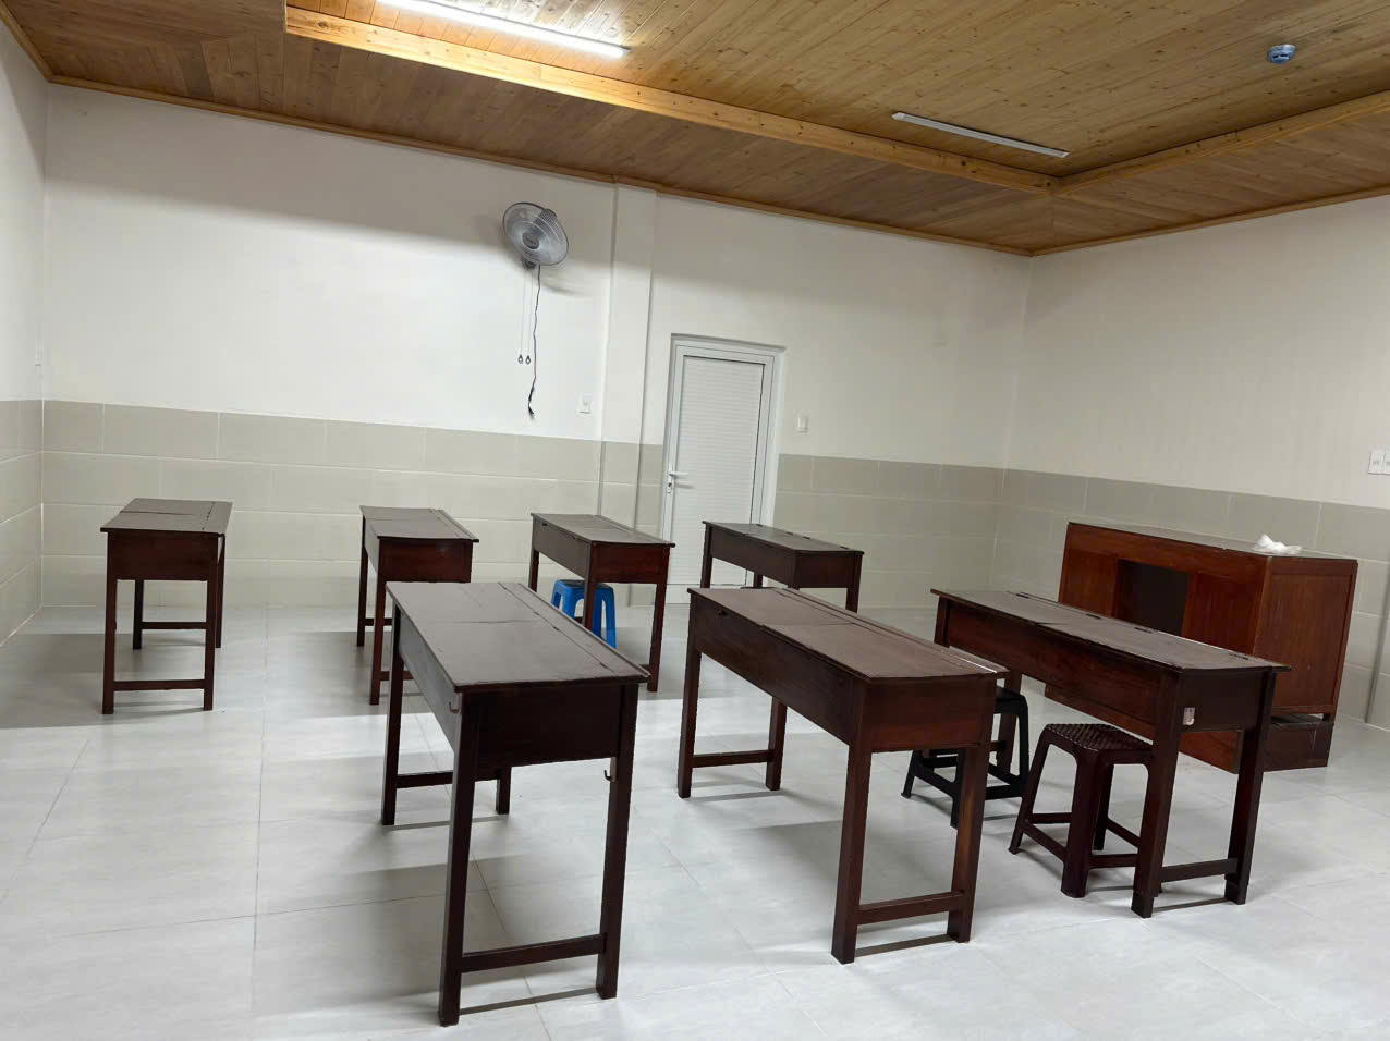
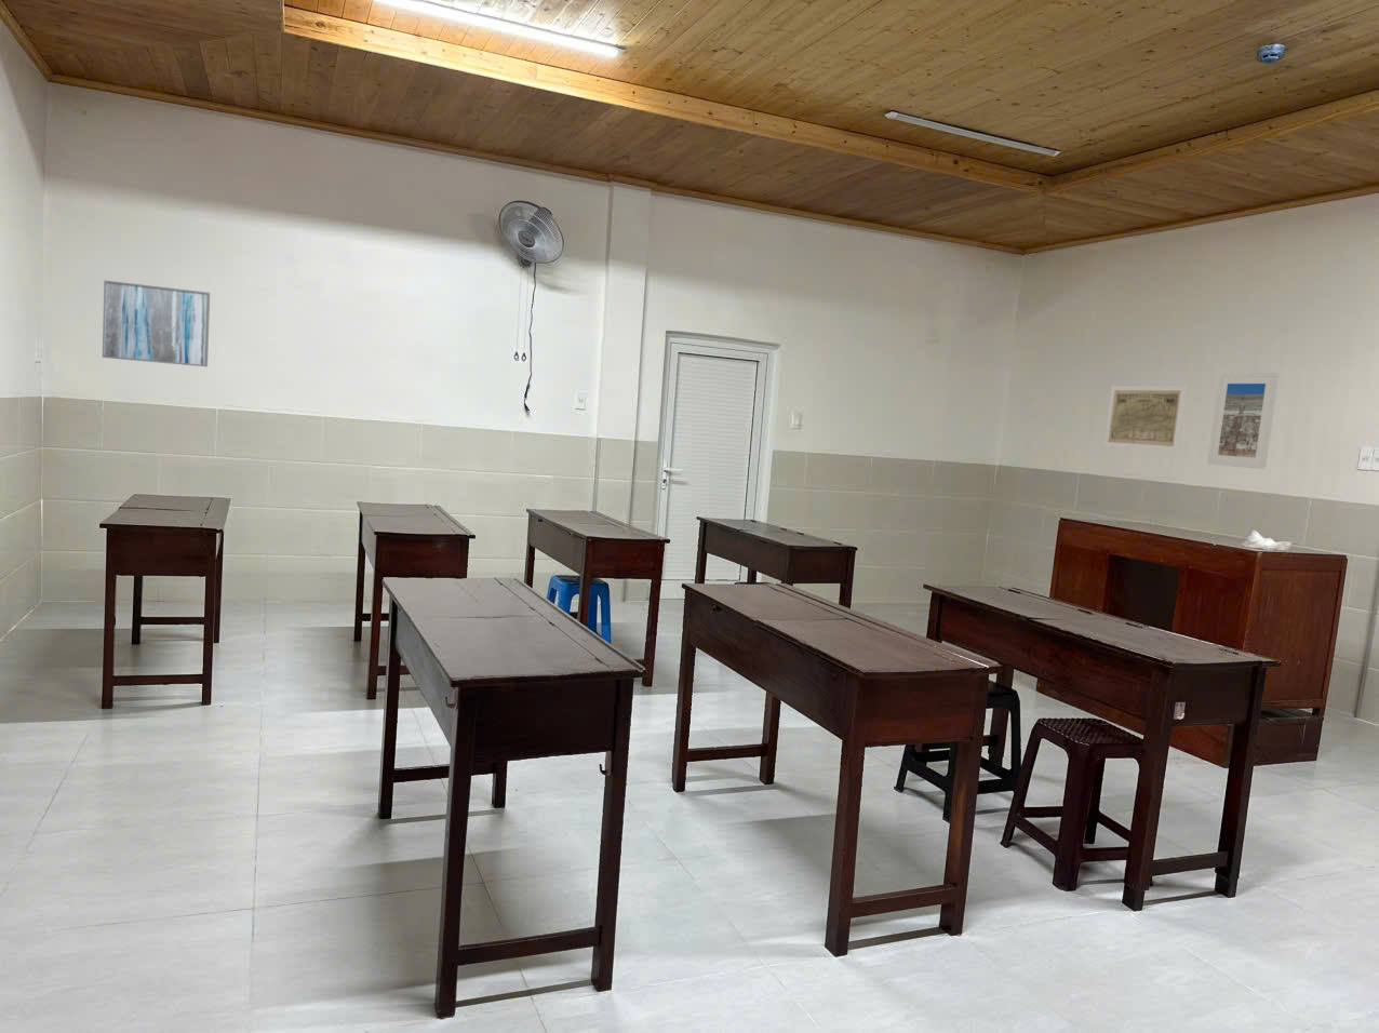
+ wall art [102,279,210,368]
+ map [1103,385,1188,451]
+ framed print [1206,372,1279,470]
